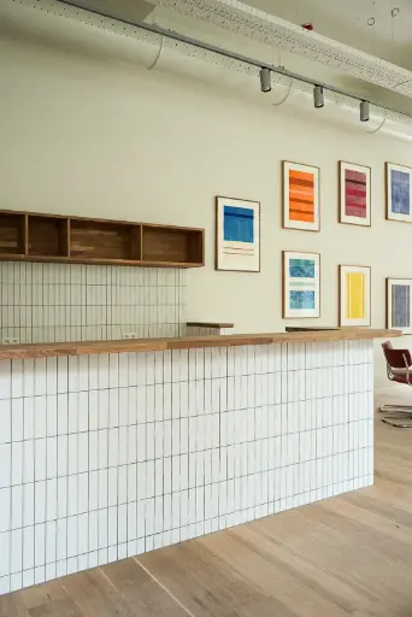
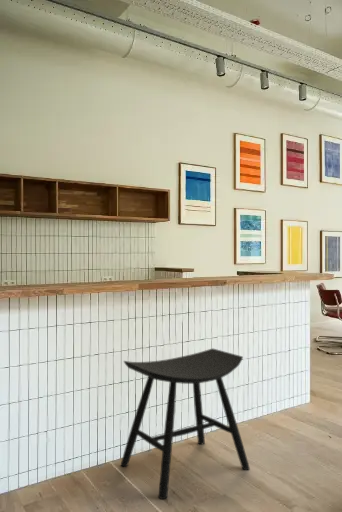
+ stool [120,347,251,500]
